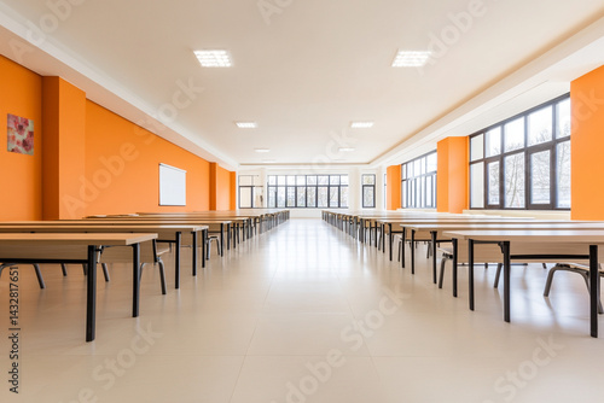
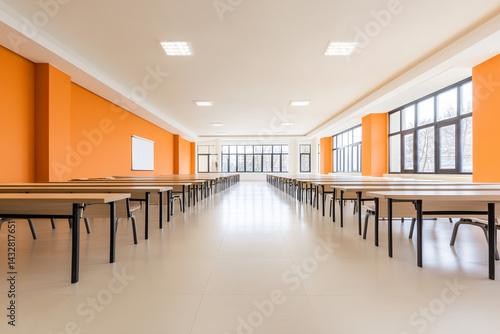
- wall art [6,112,35,157]
